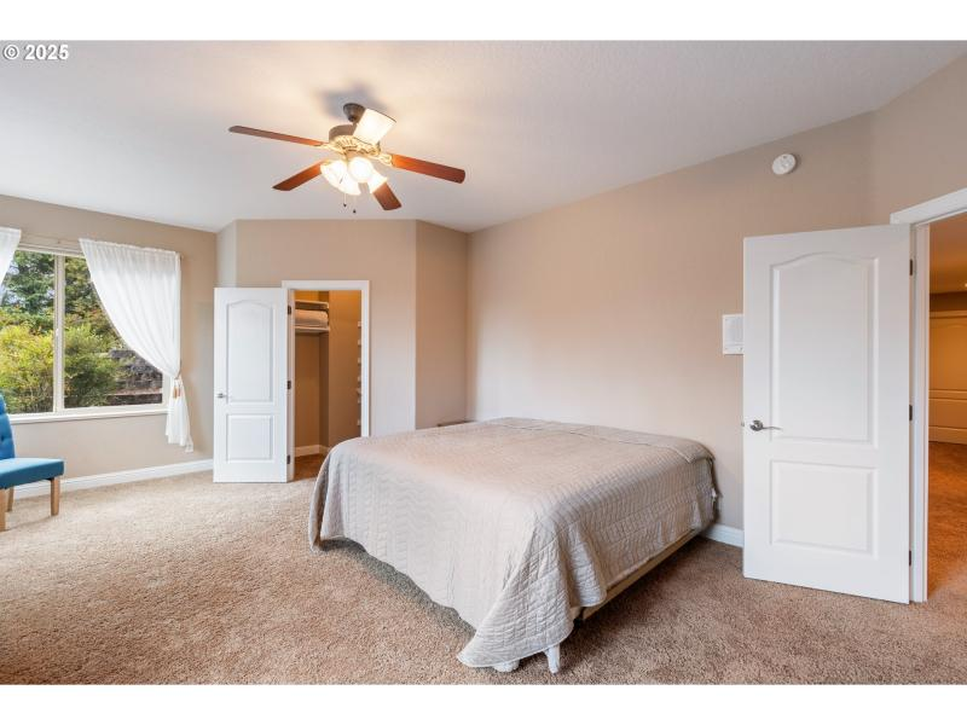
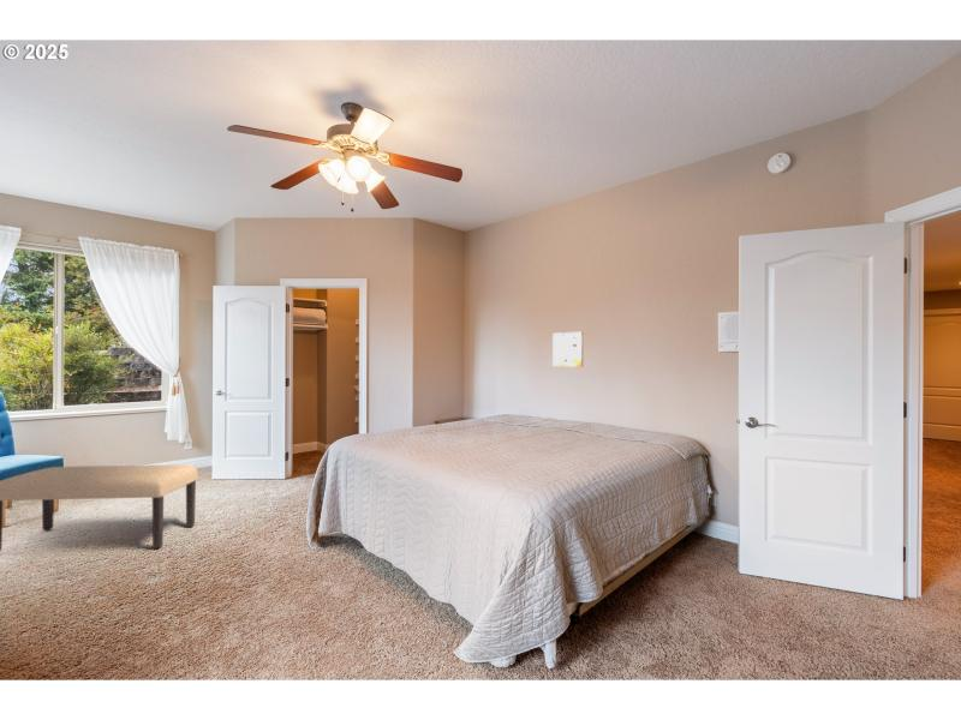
+ bench [0,464,199,552]
+ wall art [551,331,584,367]
